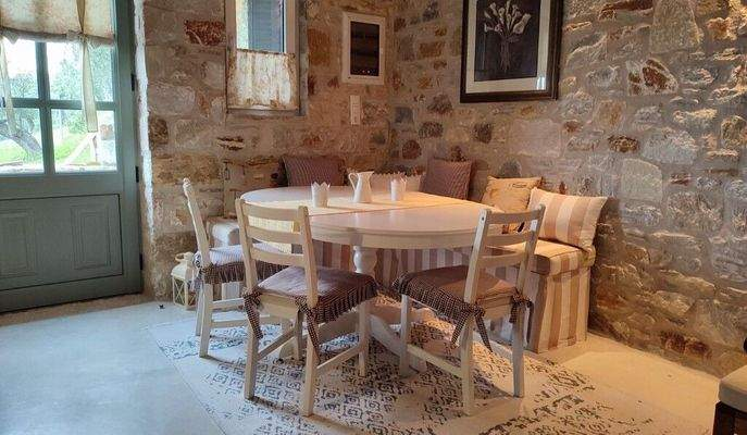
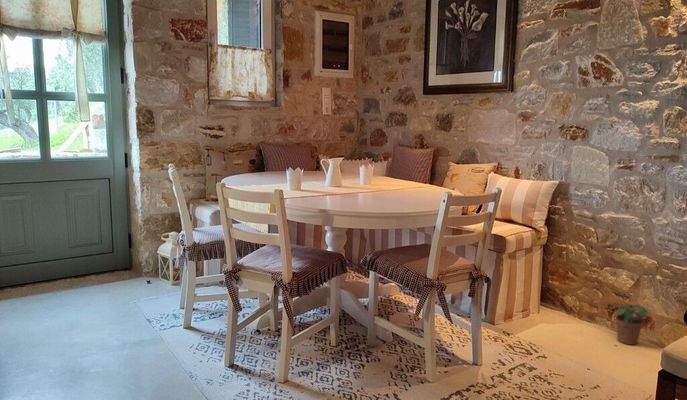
+ potted plant [608,302,650,346]
